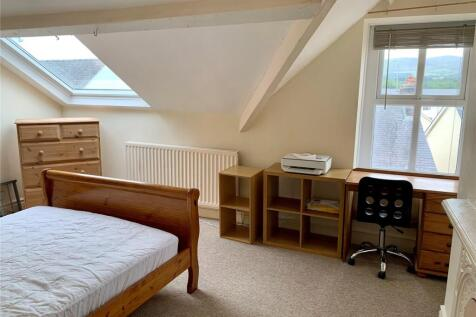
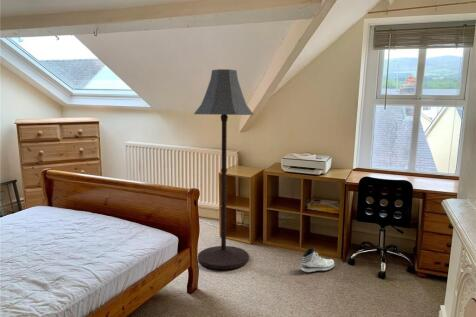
+ sneaker [300,247,336,274]
+ floor lamp [193,68,255,270]
